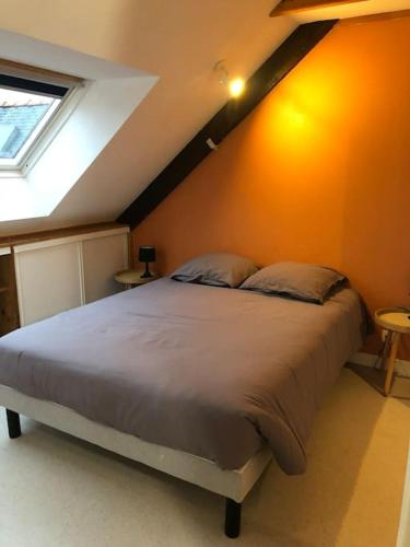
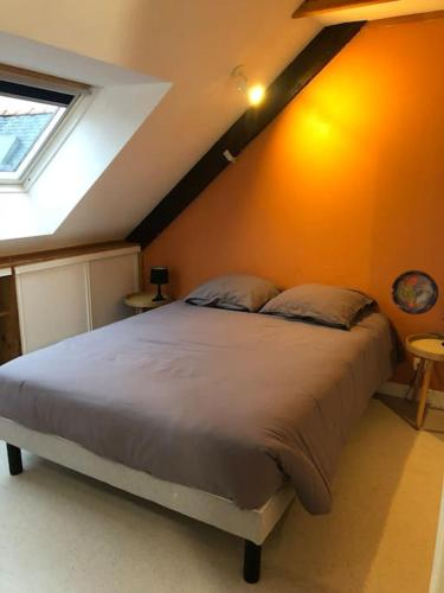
+ decorative plate [390,269,439,315]
